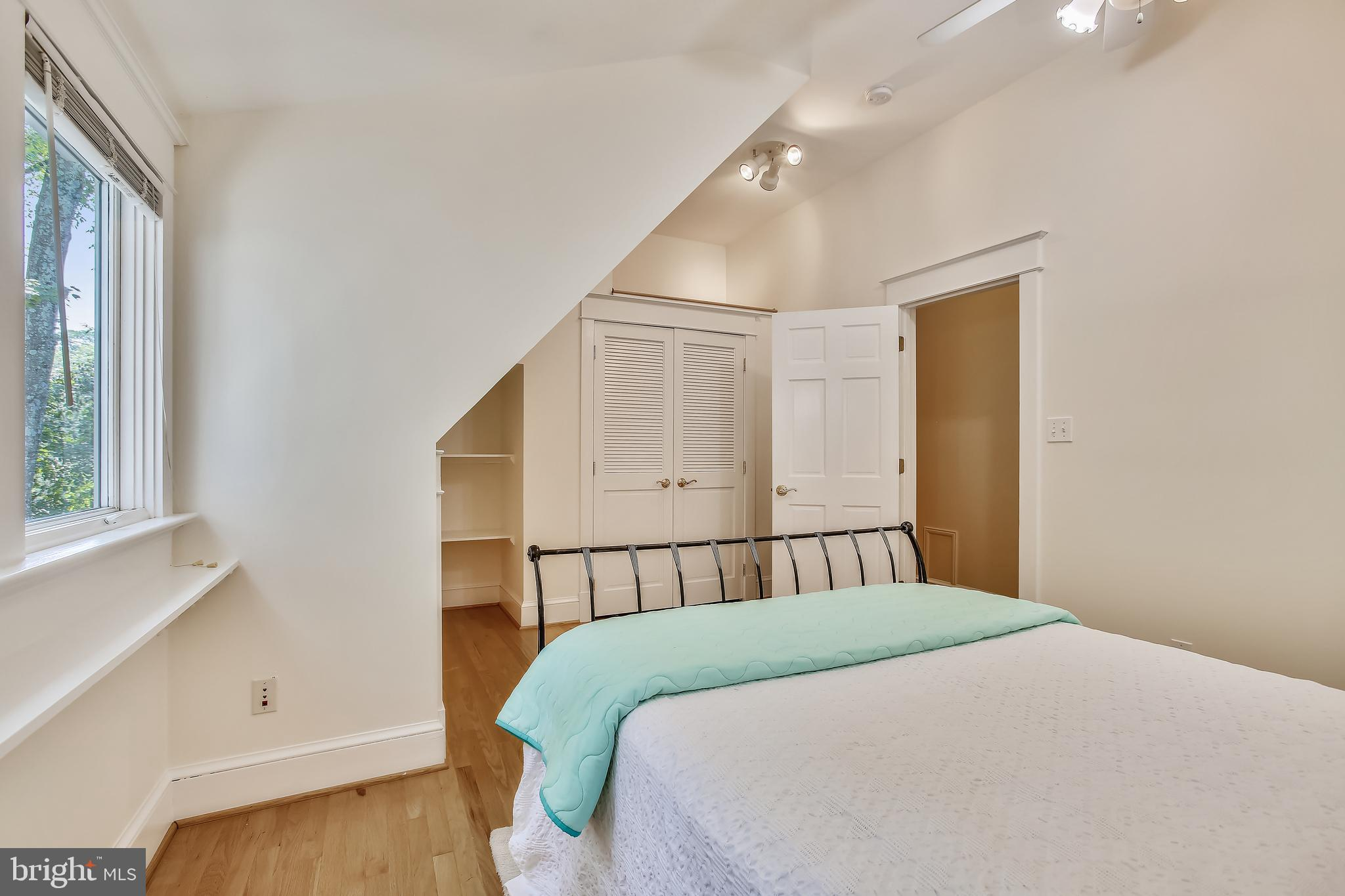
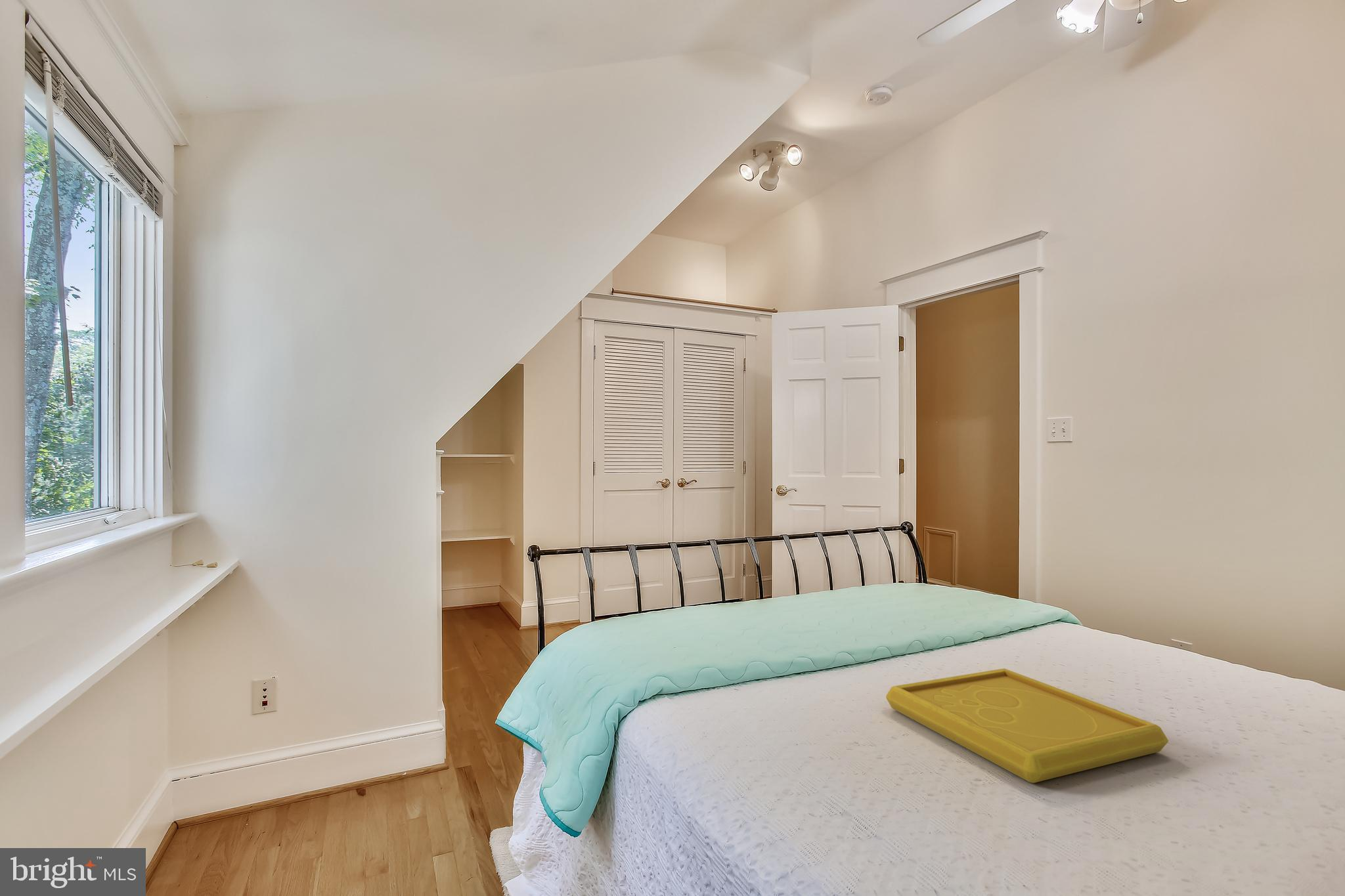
+ serving tray [885,668,1169,784]
